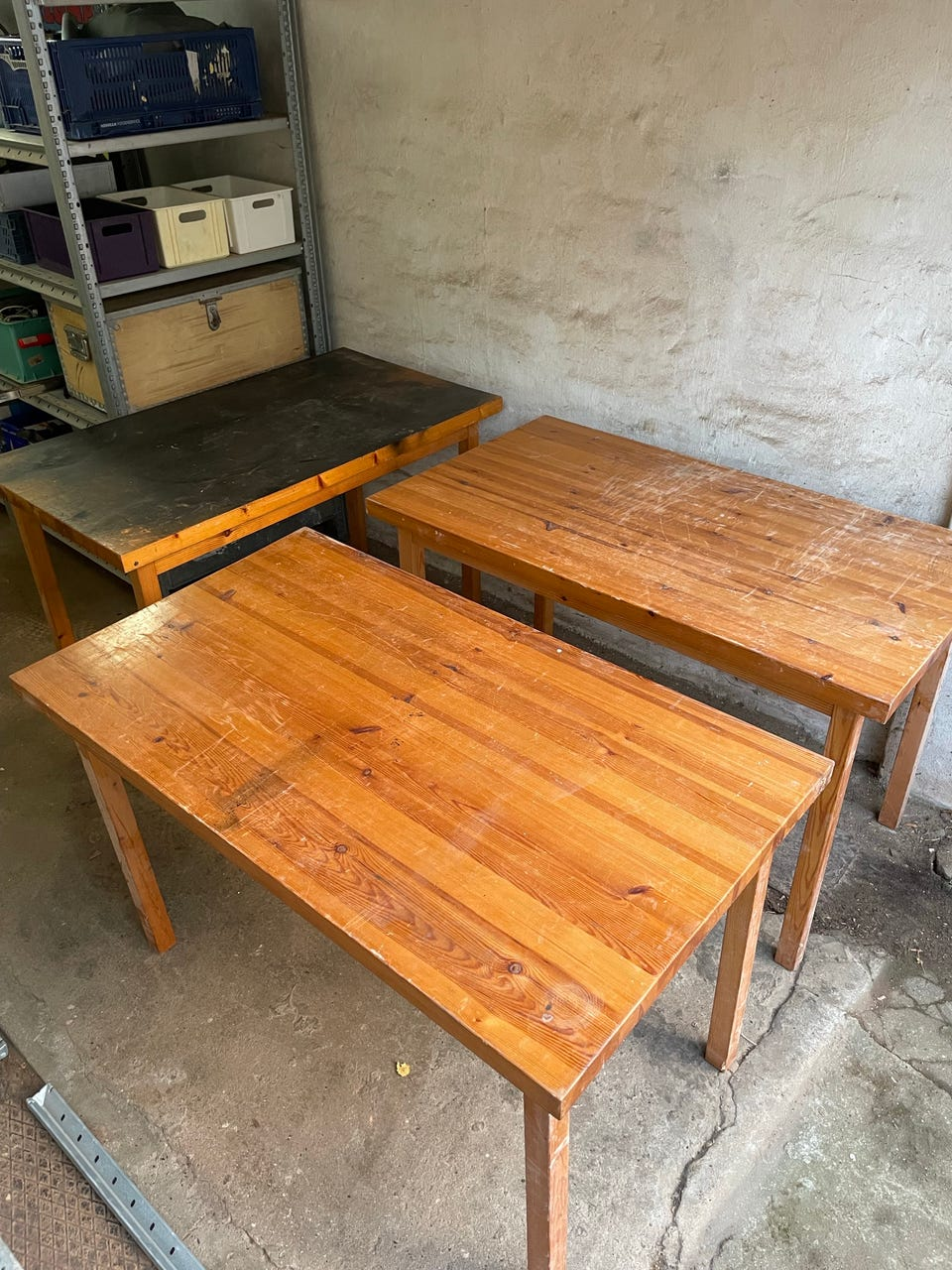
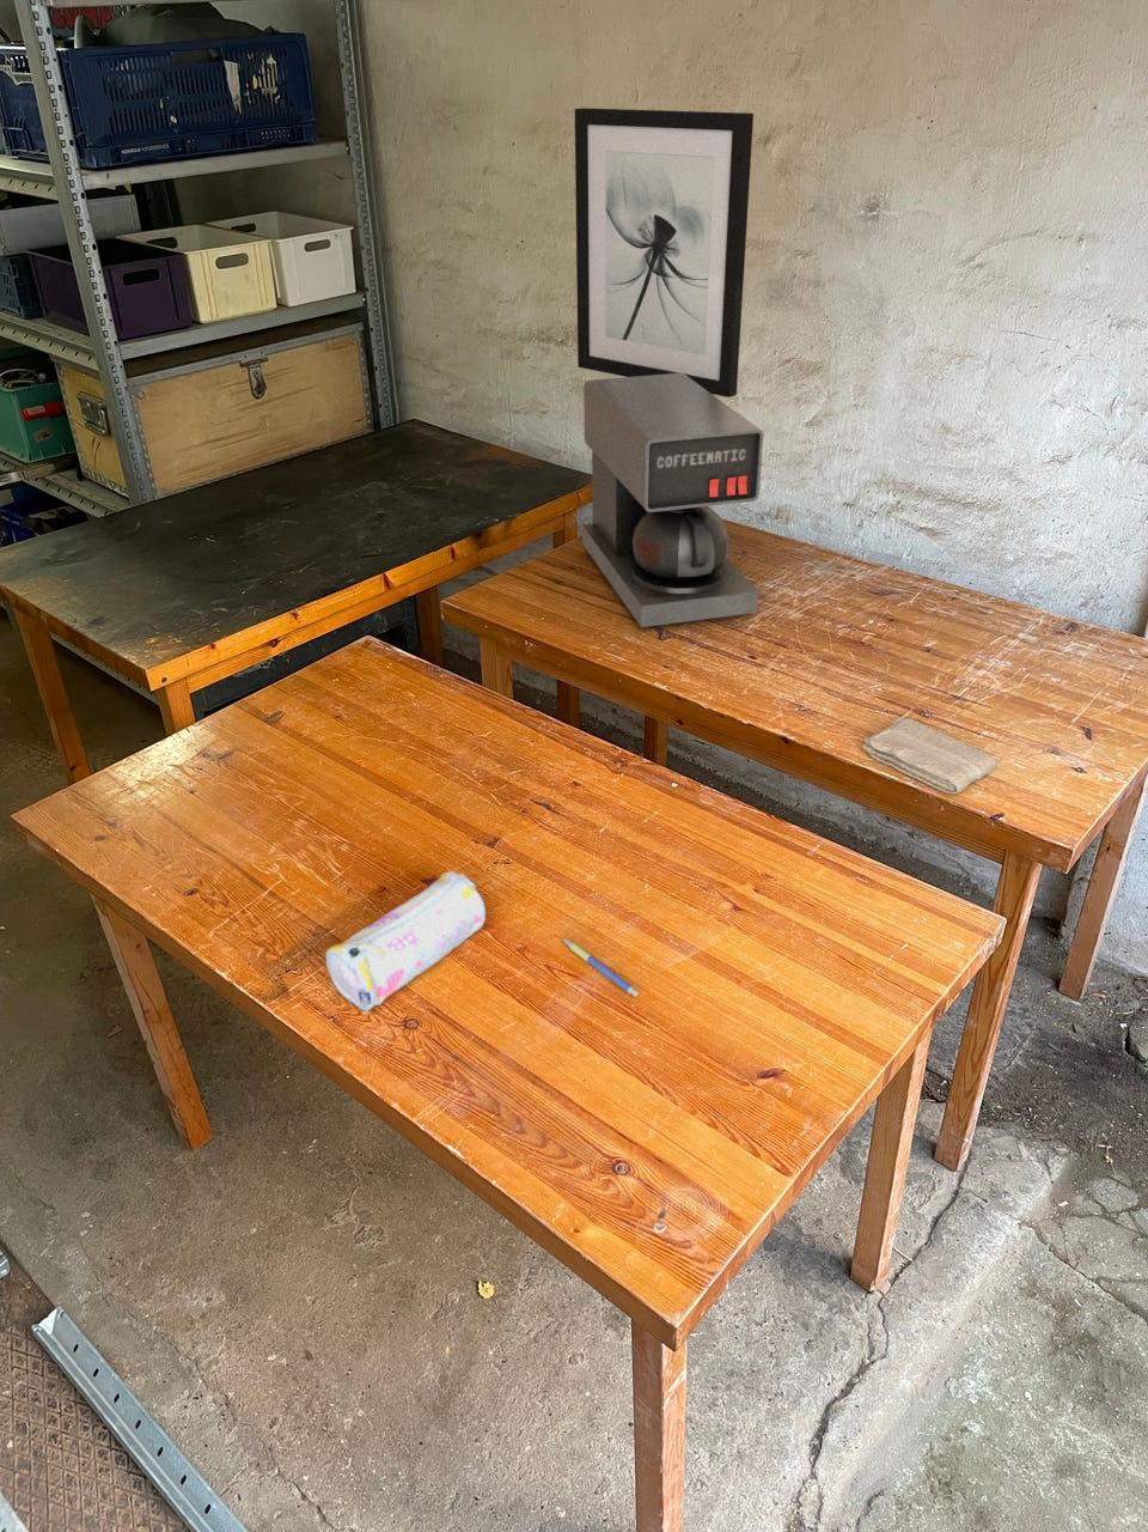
+ coffee maker [581,374,766,630]
+ wall art [574,106,755,398]
+ washcloth [861,717,998,795]
+ pen [562,937,640,998]
+ pencil case [326,870,487,1011]
